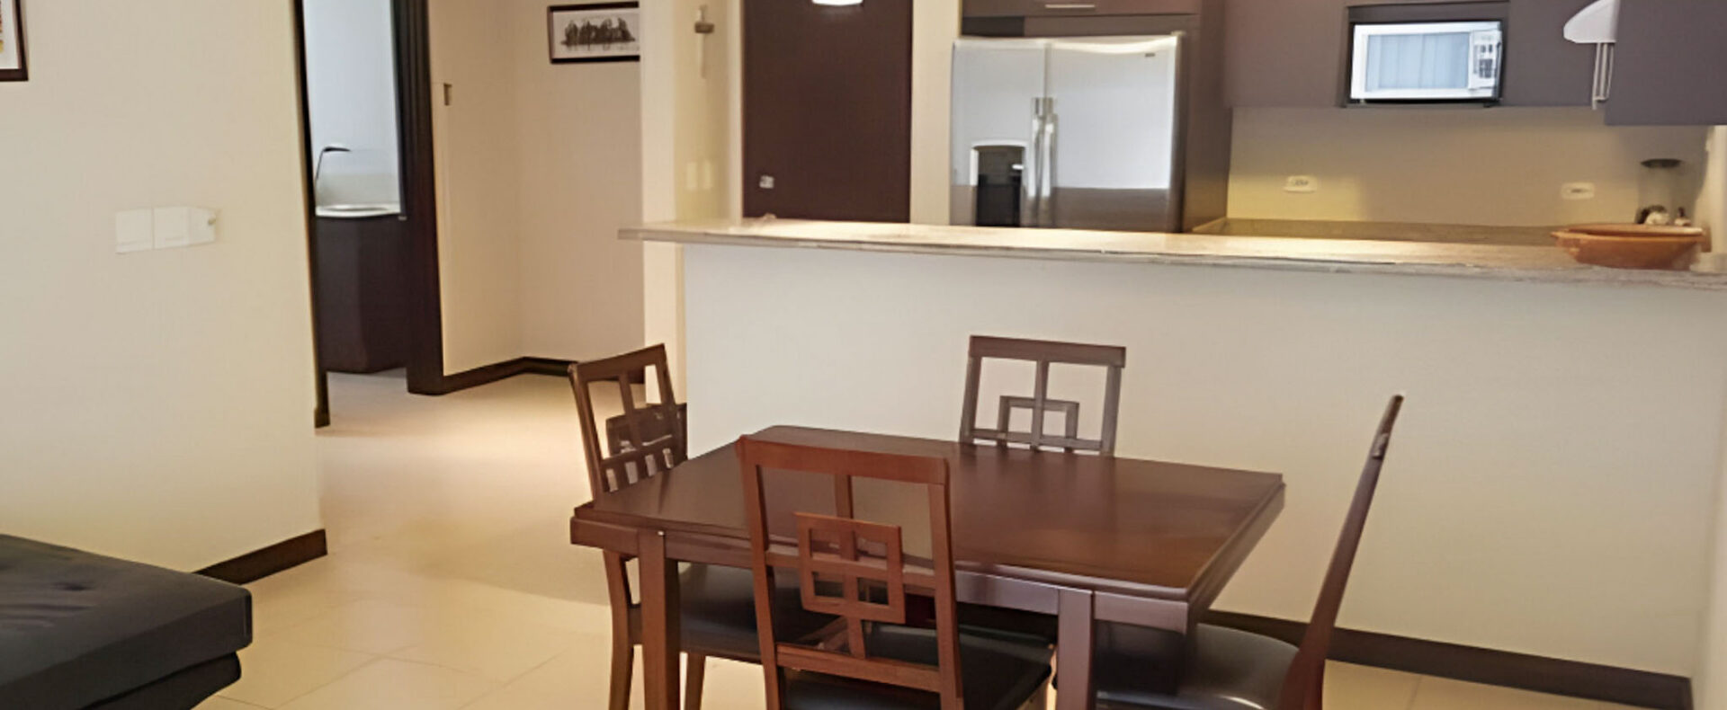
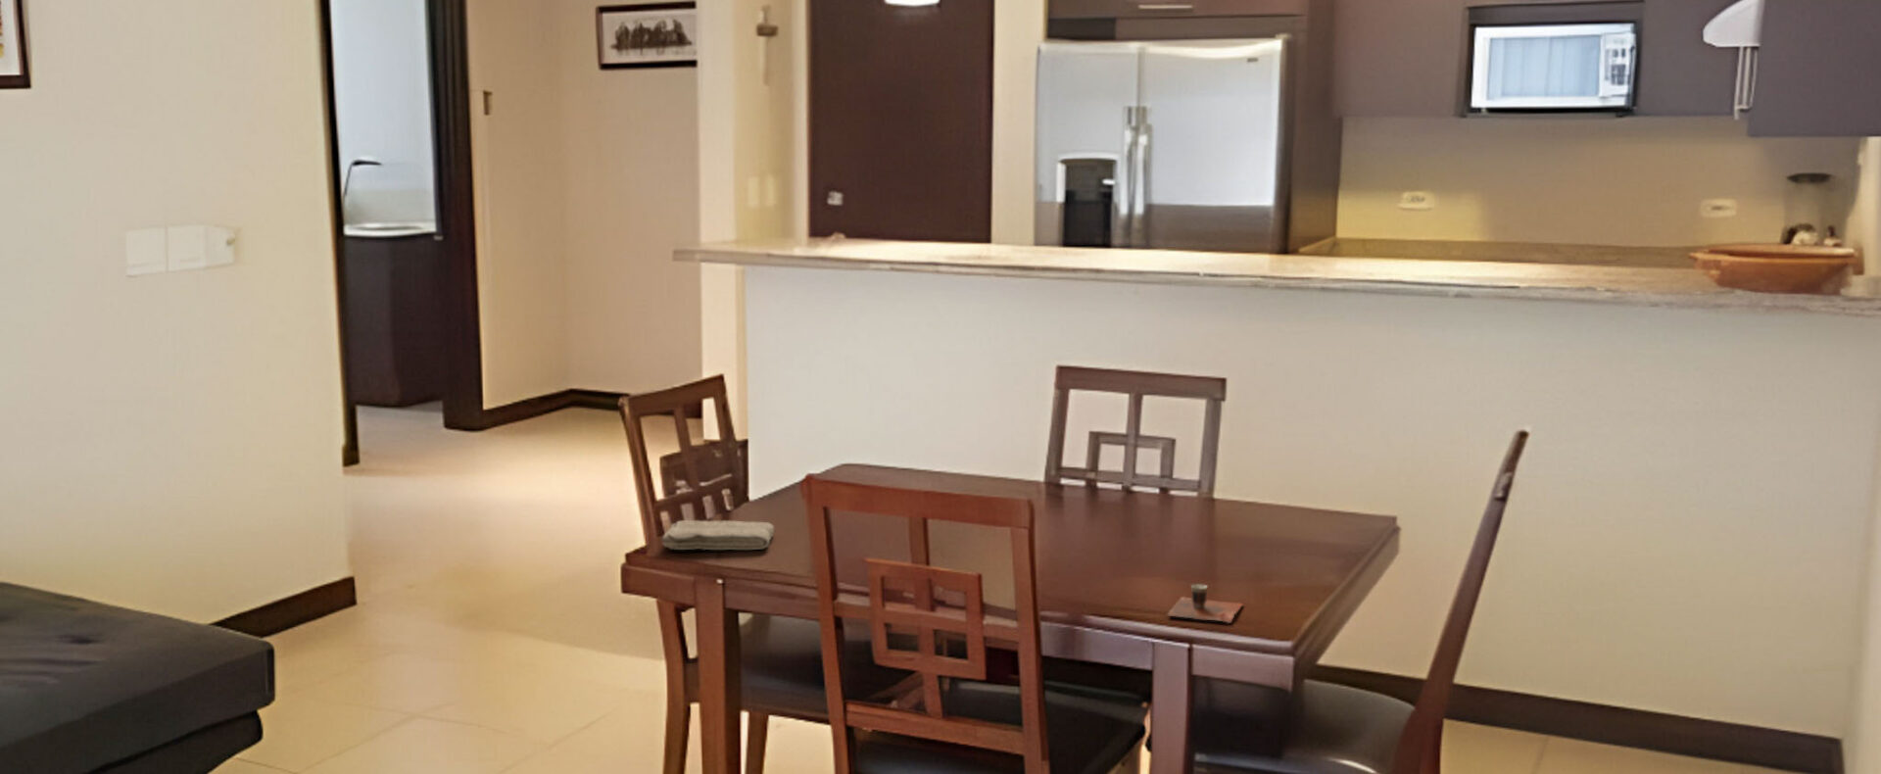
+ washcloth [661,520,775,551]
+ cup [1166,583,1244,624]
